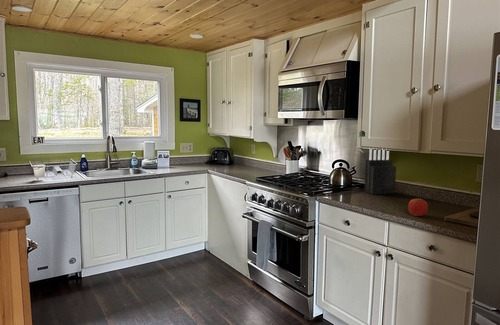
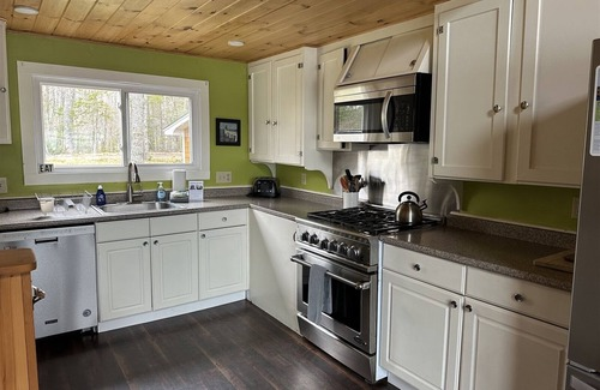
- apple [407,197,429,217]
- knife block [364,148,397,195]
